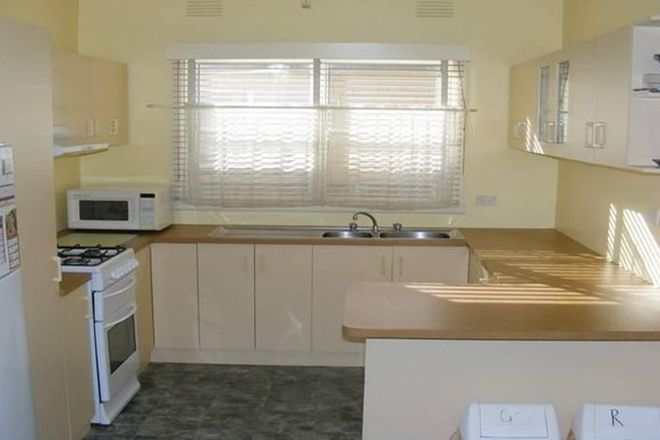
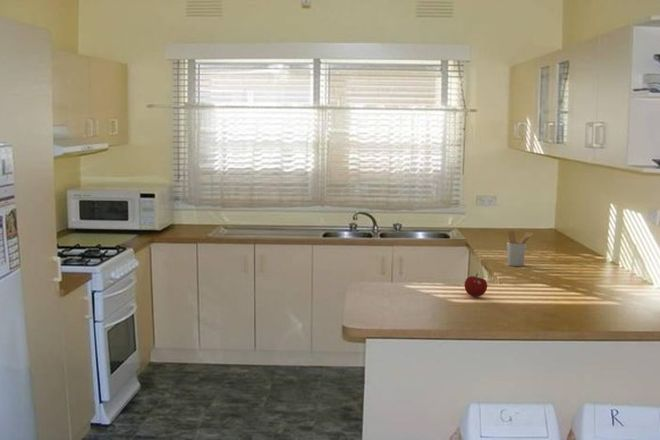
+ utensil holder [506,230,534,267]
+ fruit [464,273,488,298]
